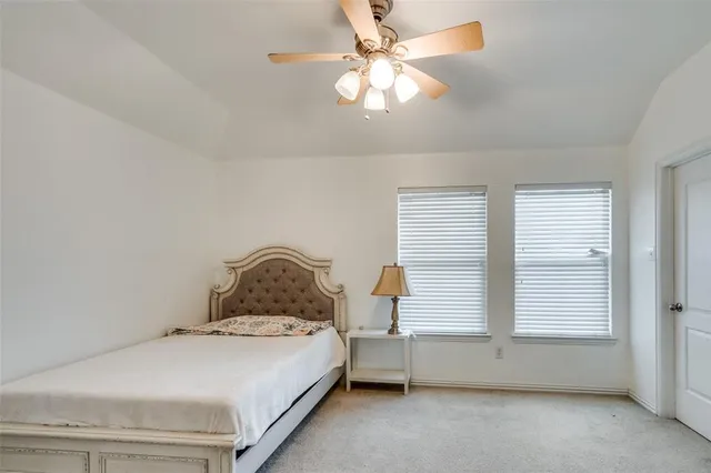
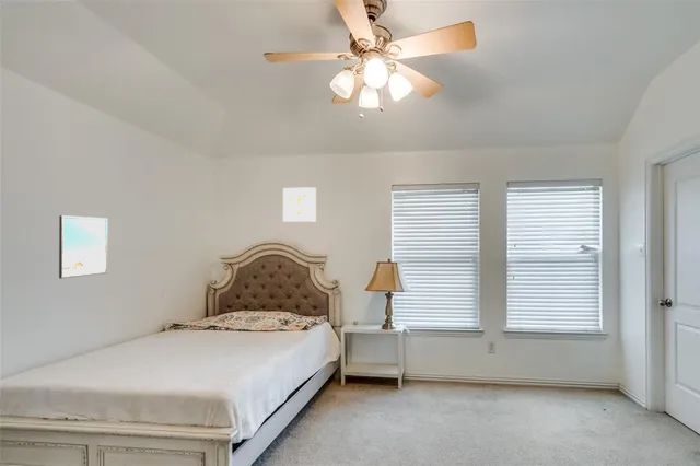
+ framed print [58,214,108,280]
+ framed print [282,186,317,223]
